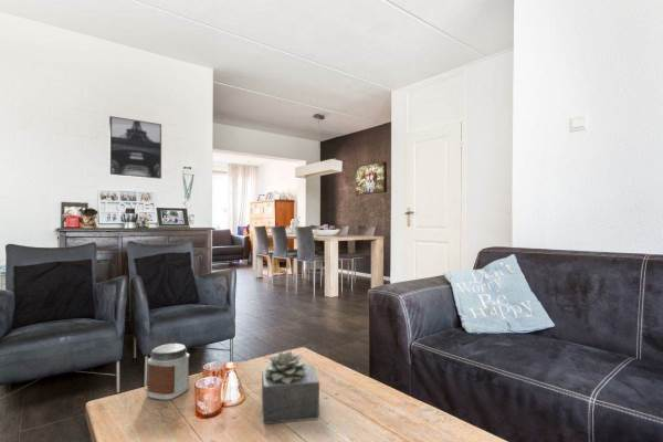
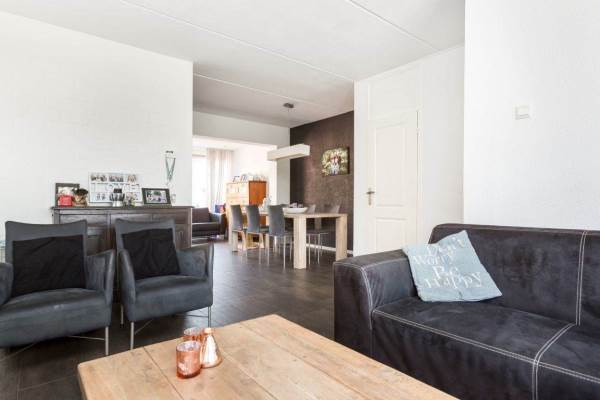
- wall art [108,115,162,180]
- jar [145,343,191,401]
- succulent plant [260,349,320,424]
